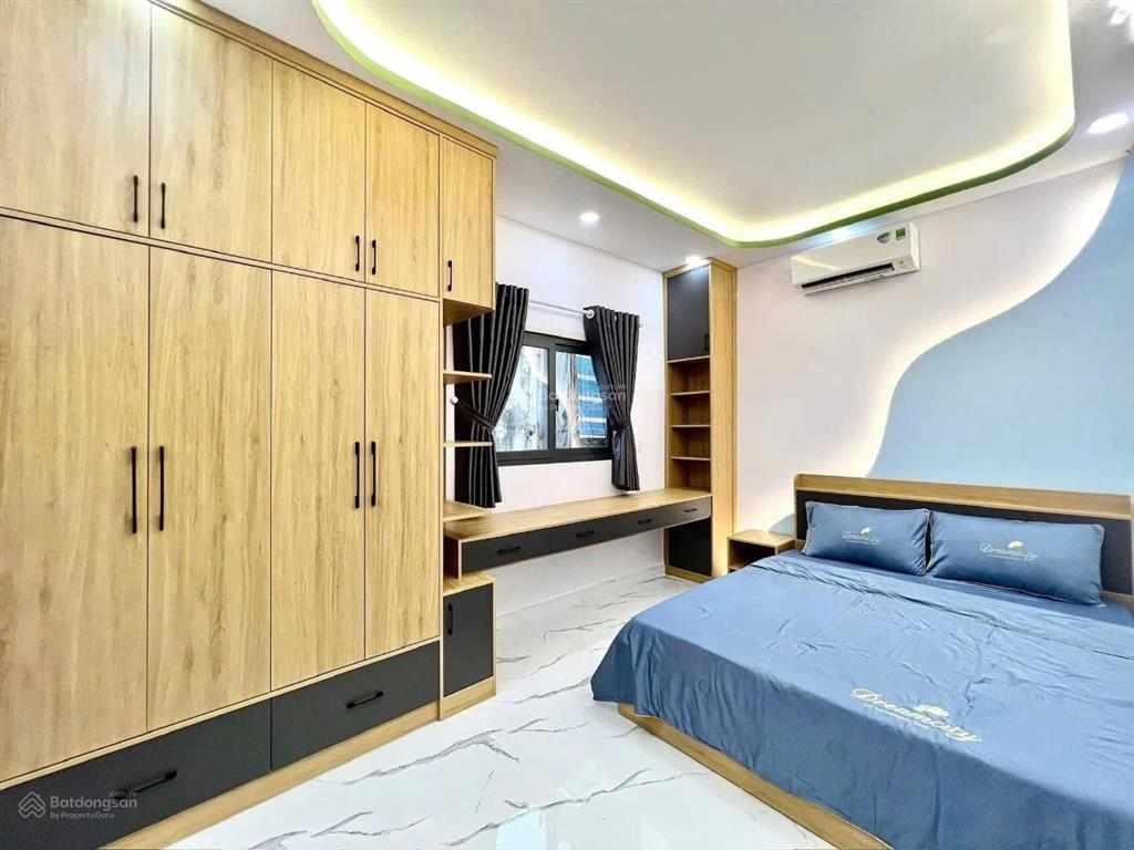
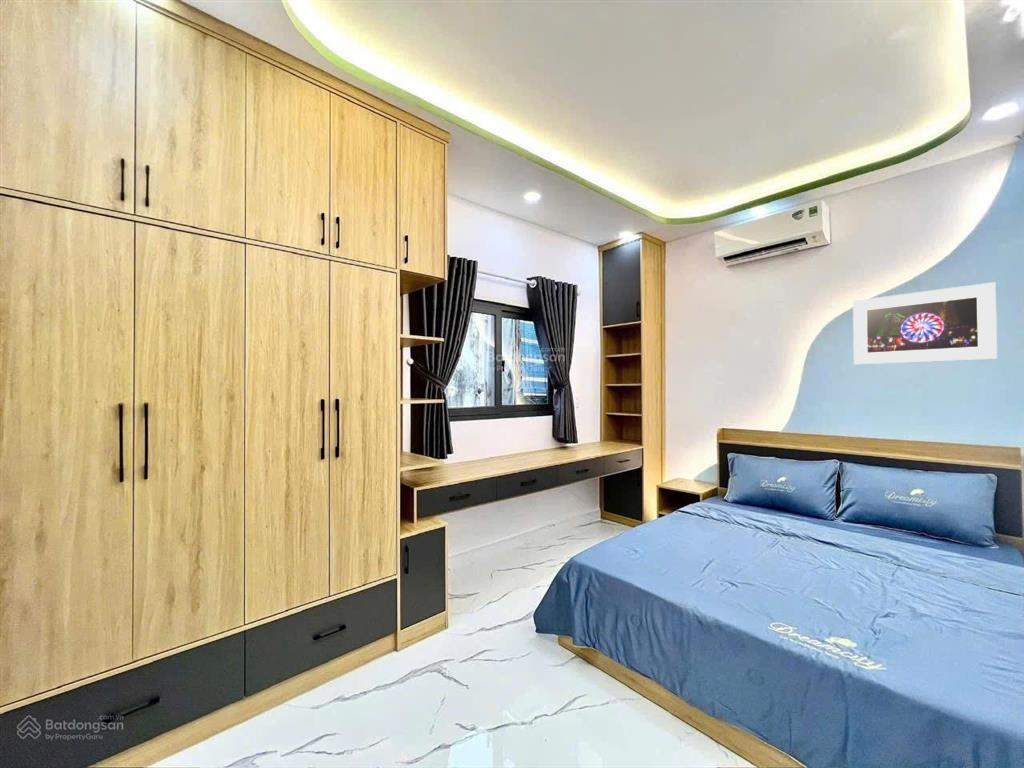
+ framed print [852,281,998,365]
